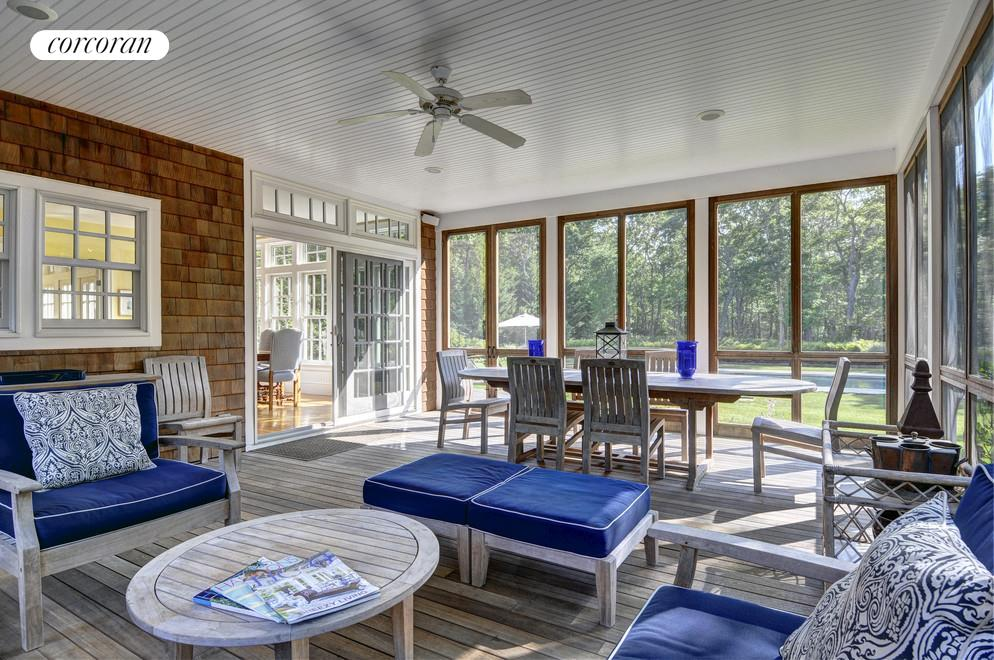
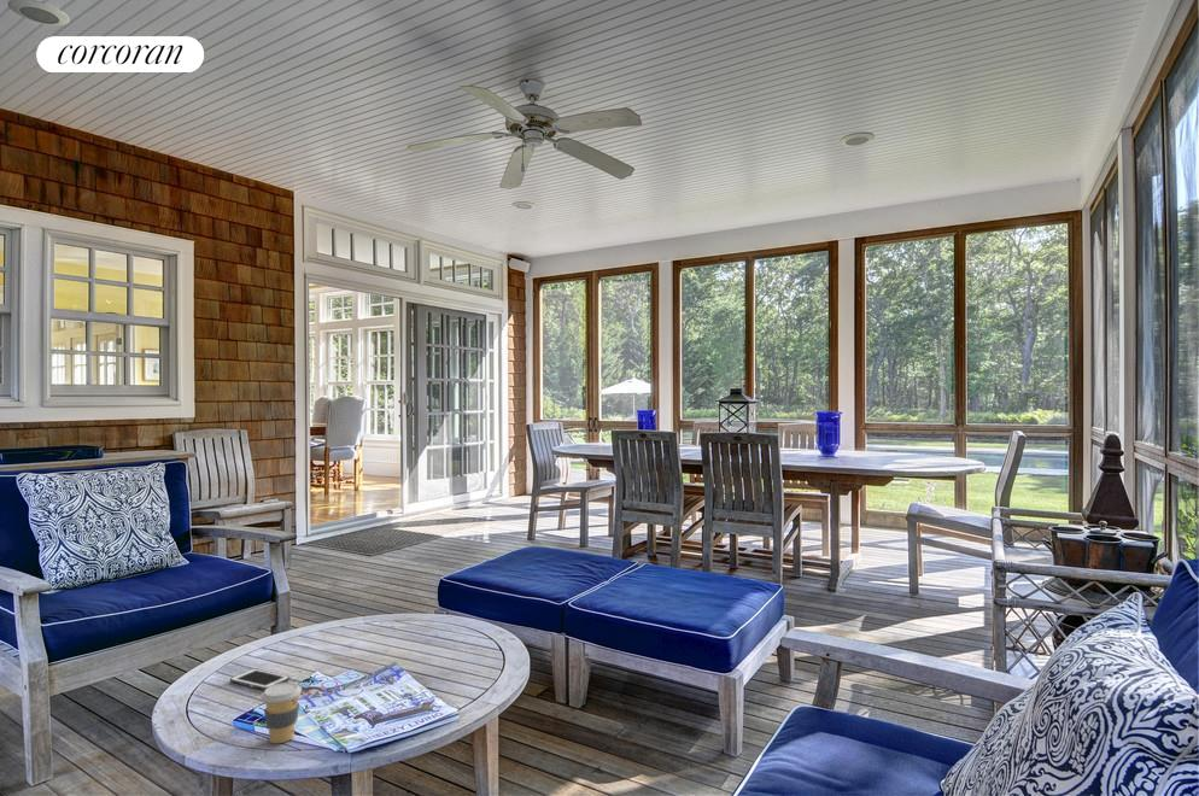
+ coffee cup [261,681,303,744]
+ cell phone [229,667,291,691]
